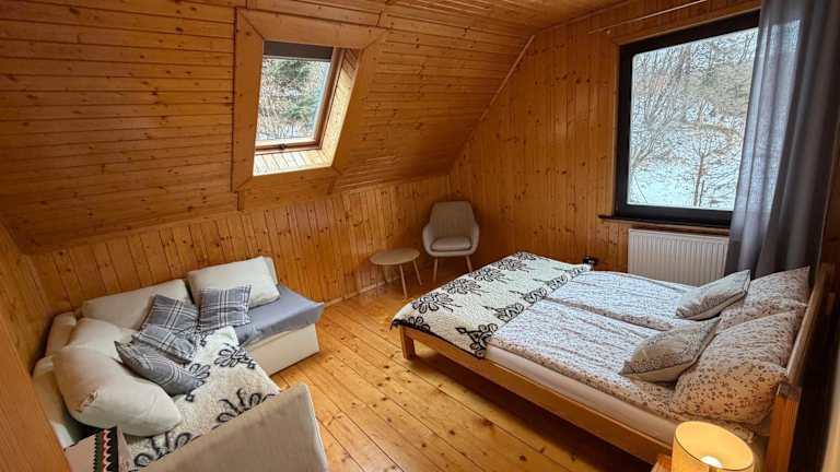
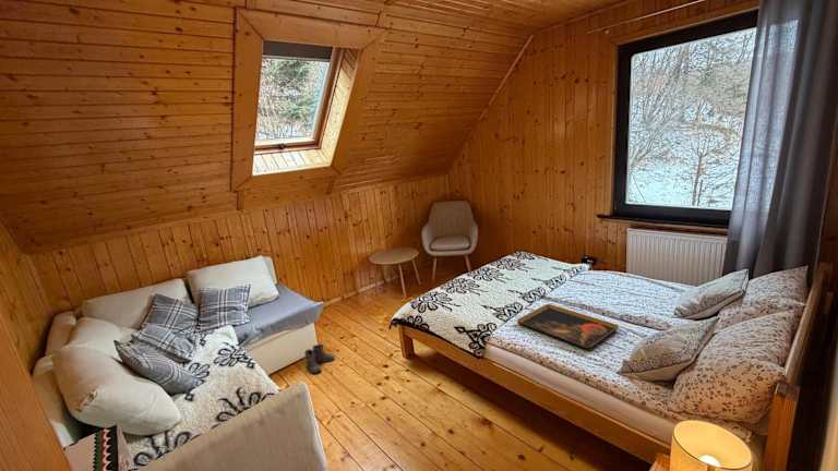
+ decorative tray [516,303,620,351]
+ boots [303,343,336,374]
